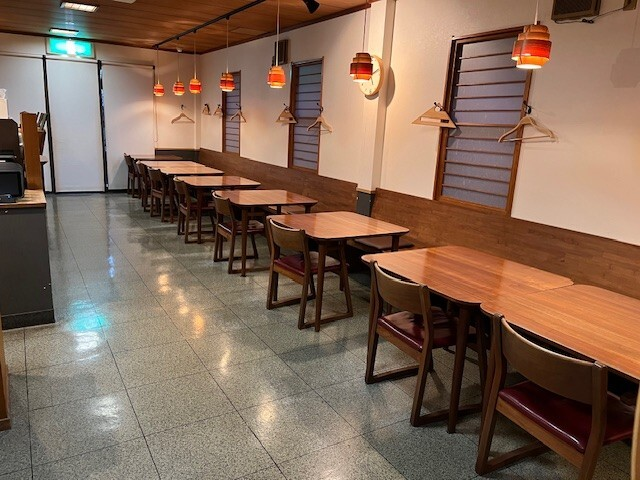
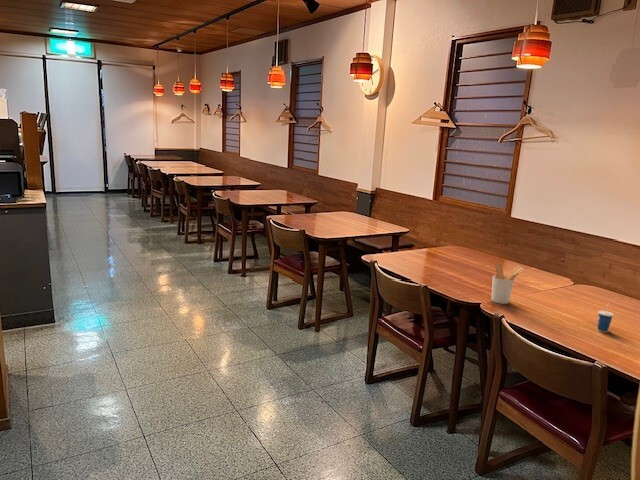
+ cup [597,301,615,333]
+ utensil holder [490,261,525,305]
